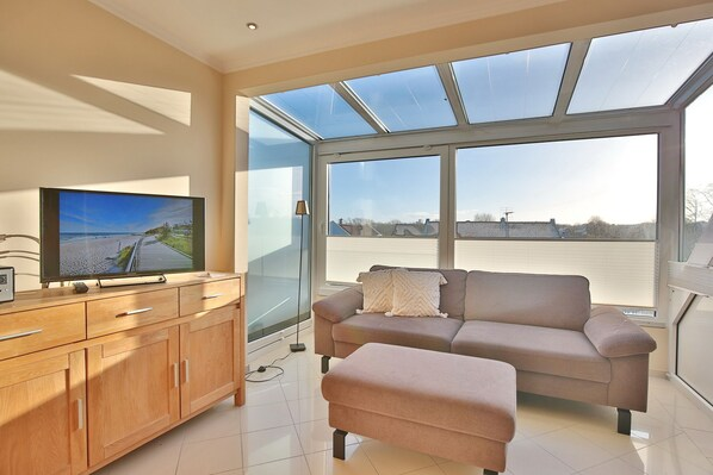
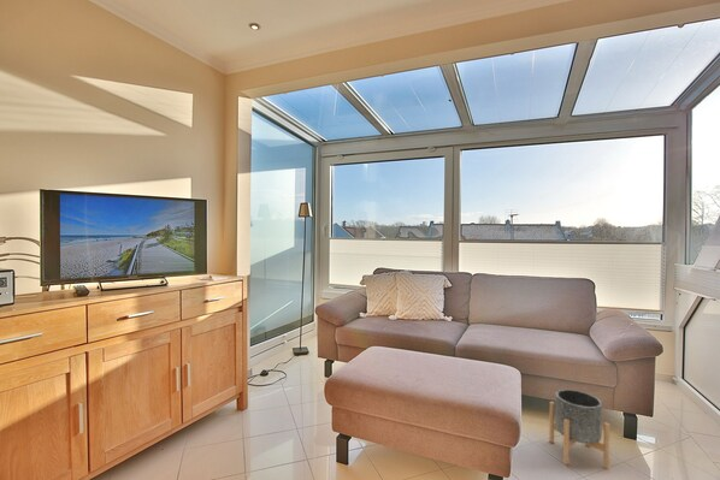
+ planter [548,389,610,470]
